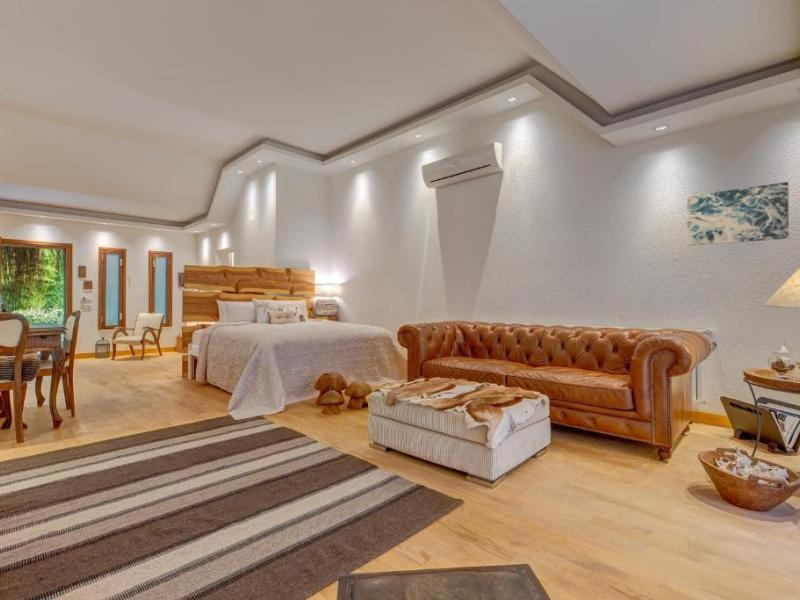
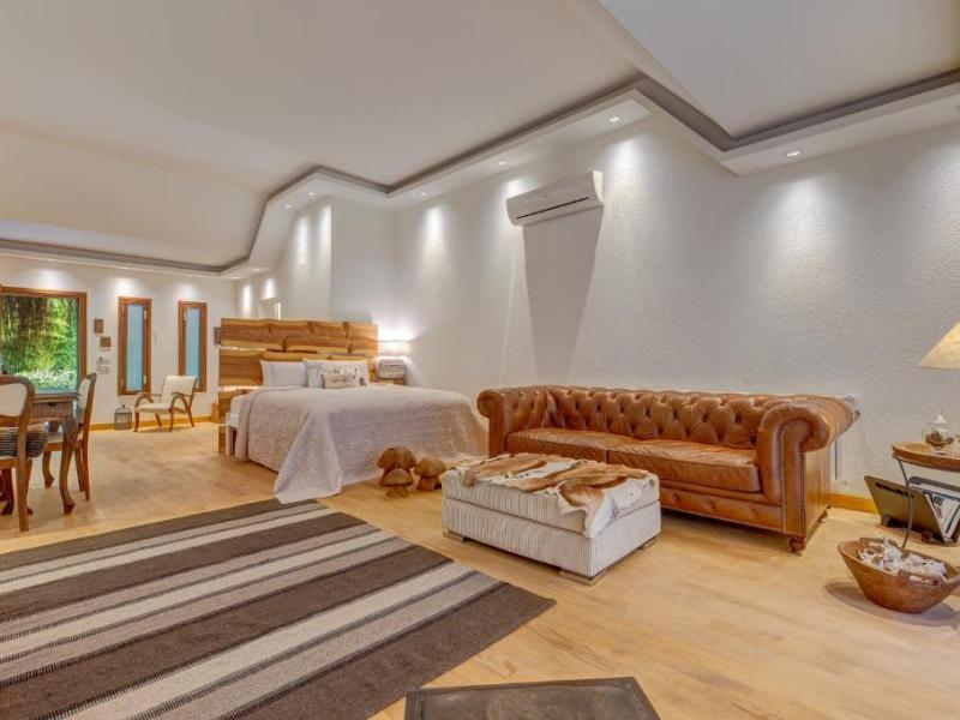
- wall art [686,181,790,247]
